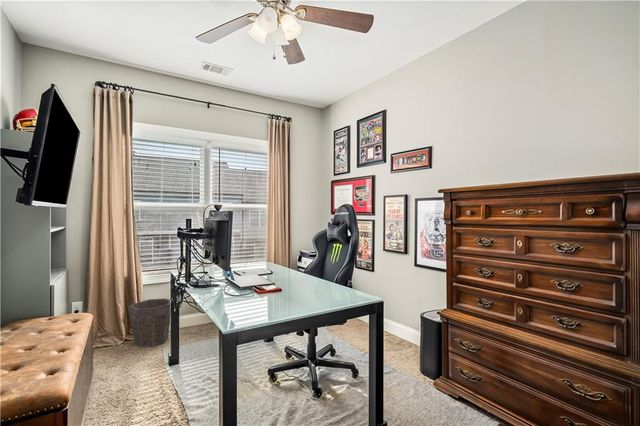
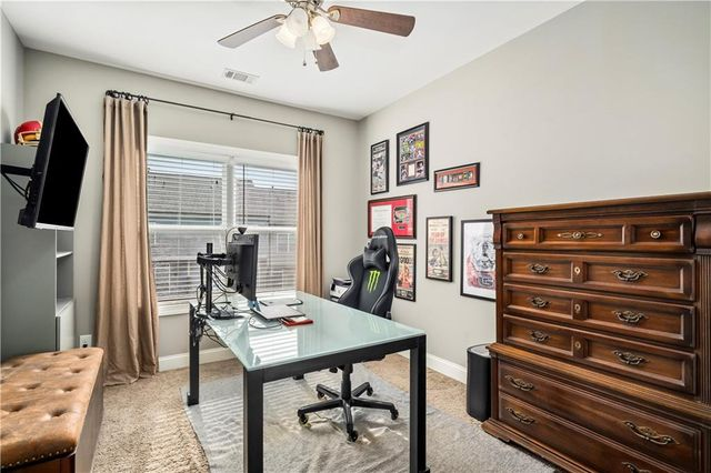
- waste bin [127,297,171,349]
